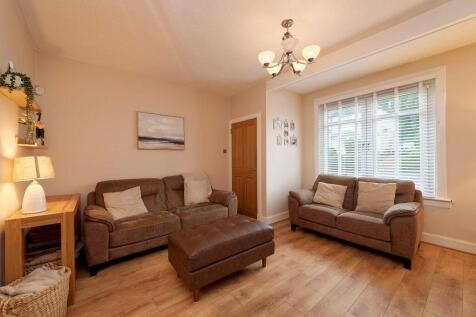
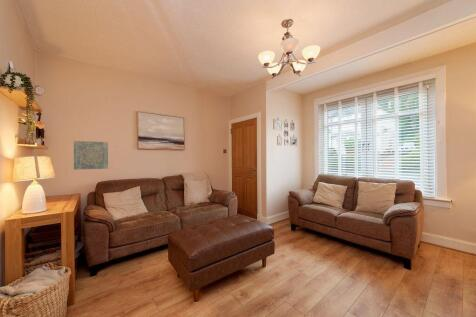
+ wall art [73,140,109,171]
